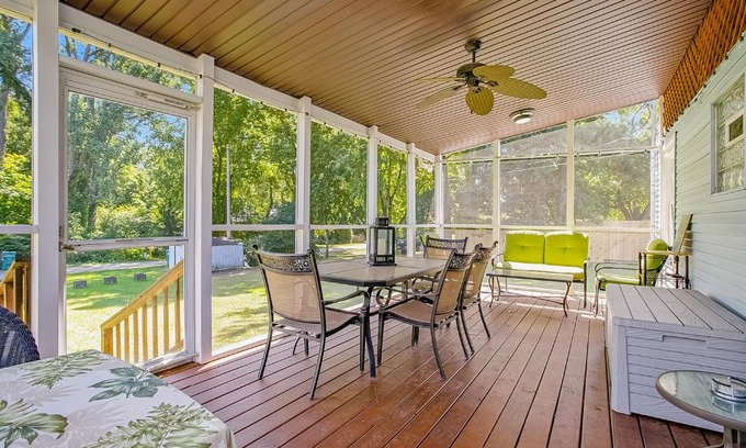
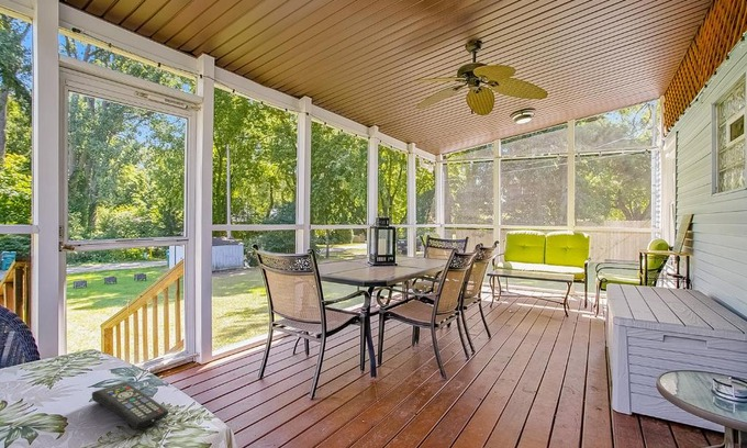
+ remote control [91,381,170,429]
